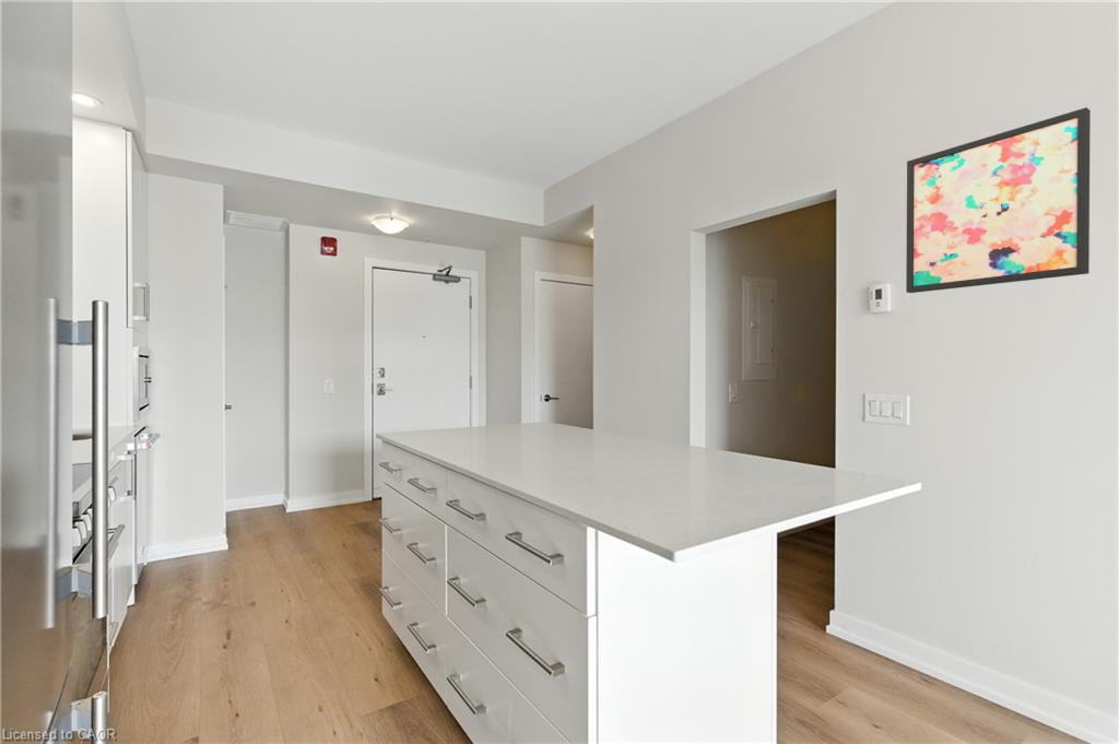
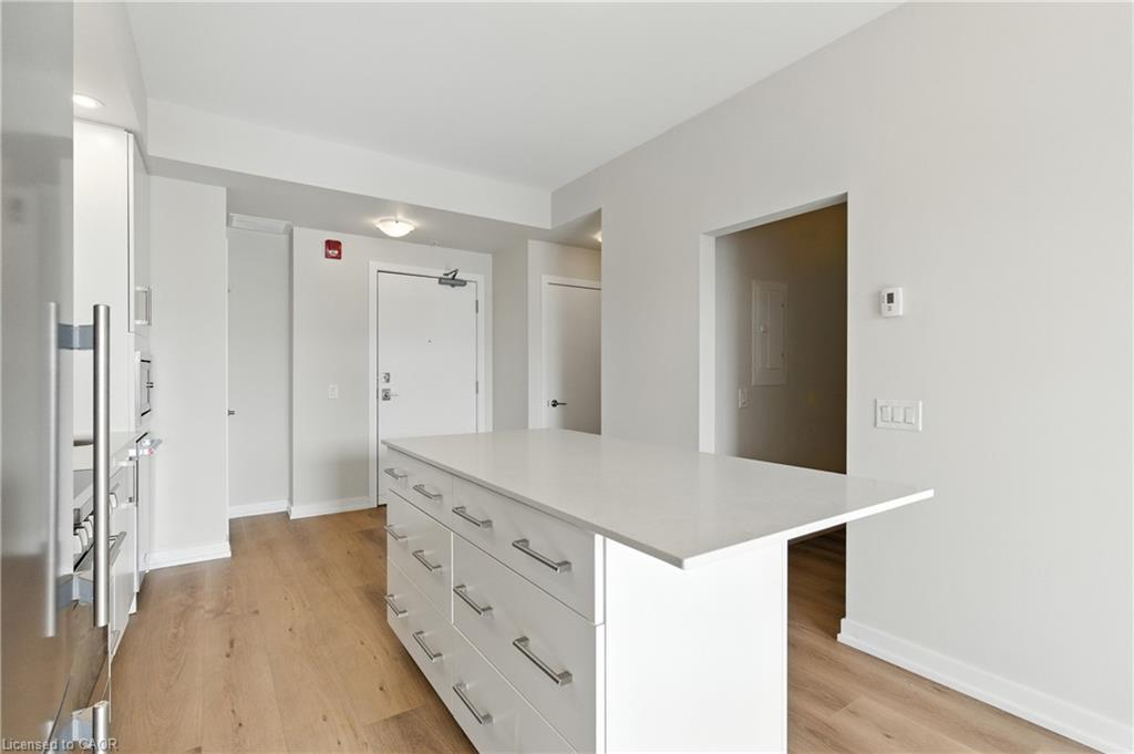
- wall art [905,106,1092,294]
